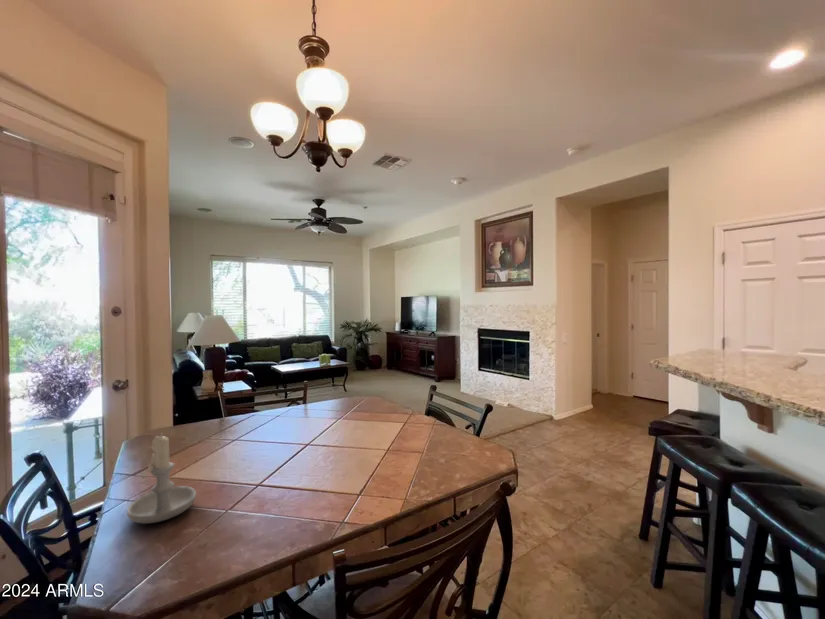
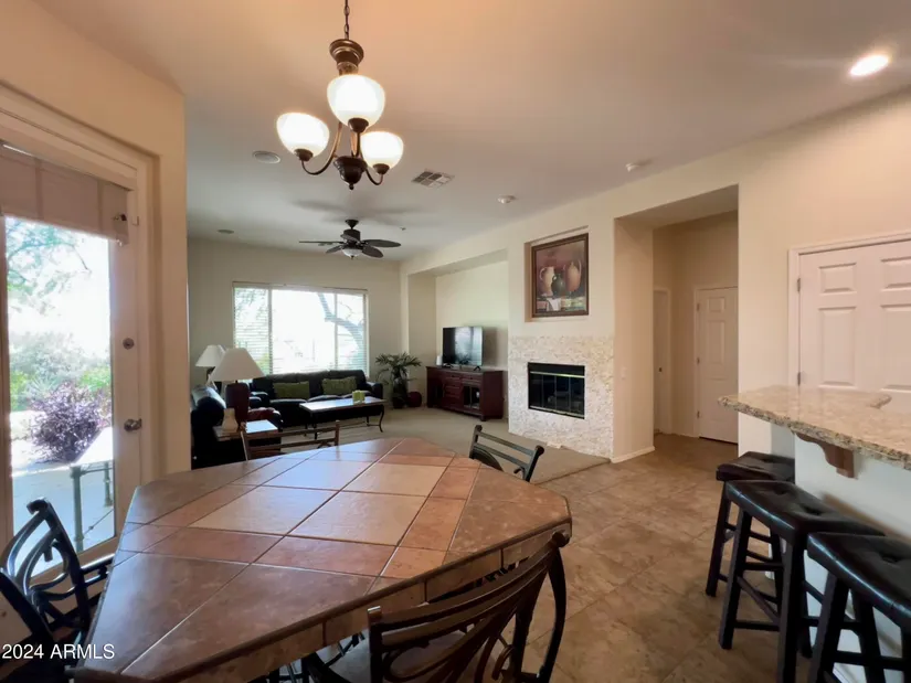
- candle [126,432,197,525]
